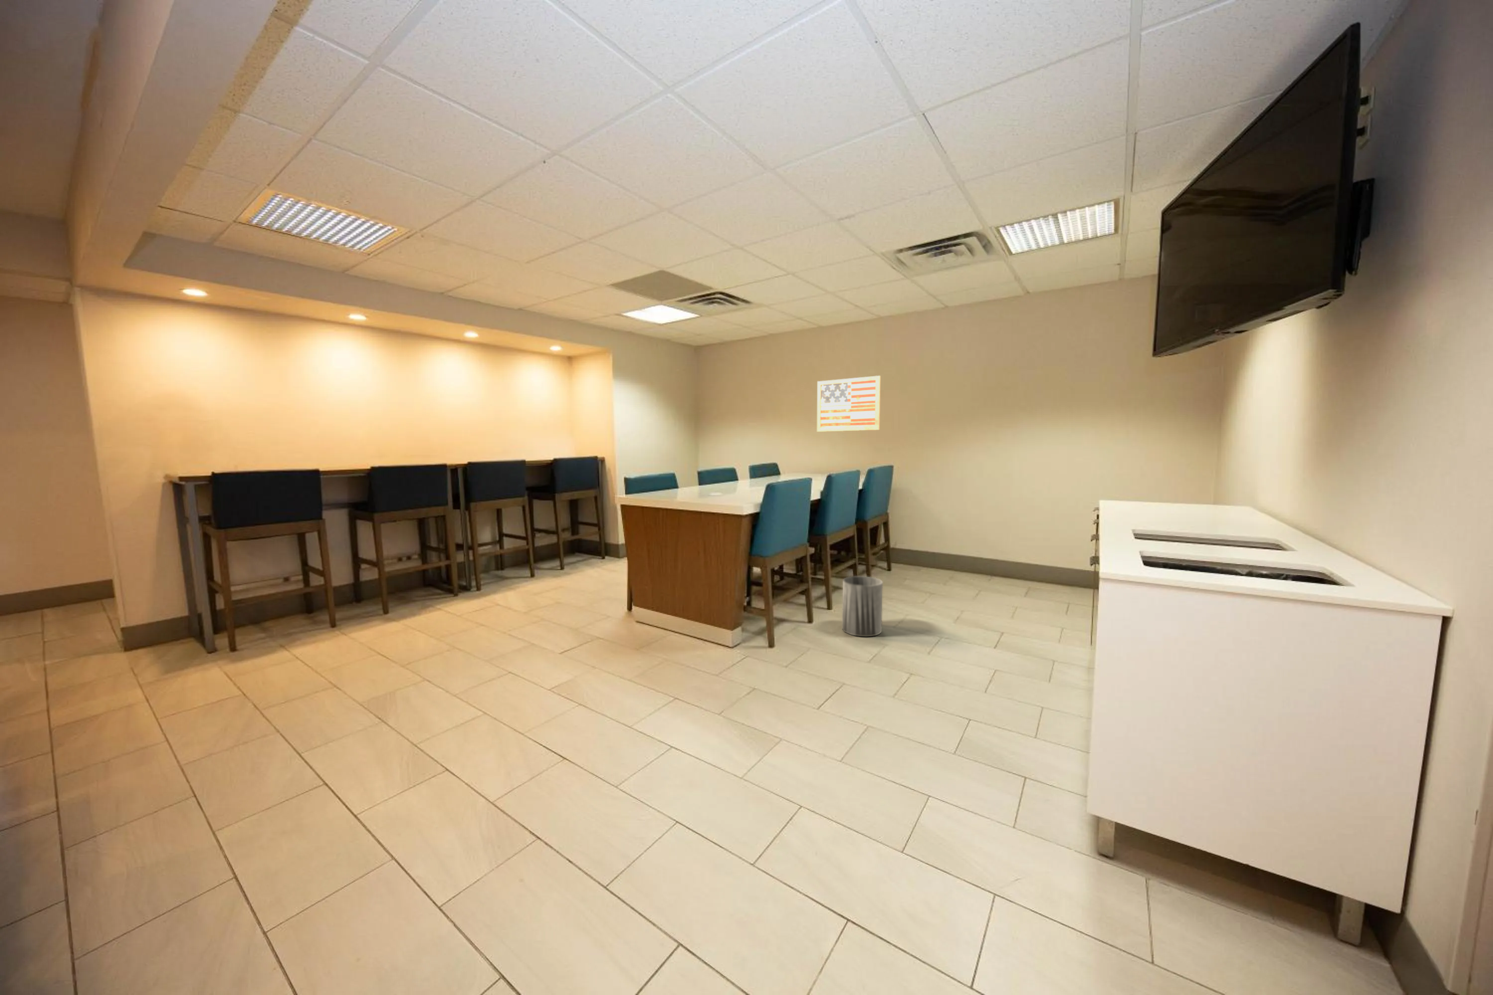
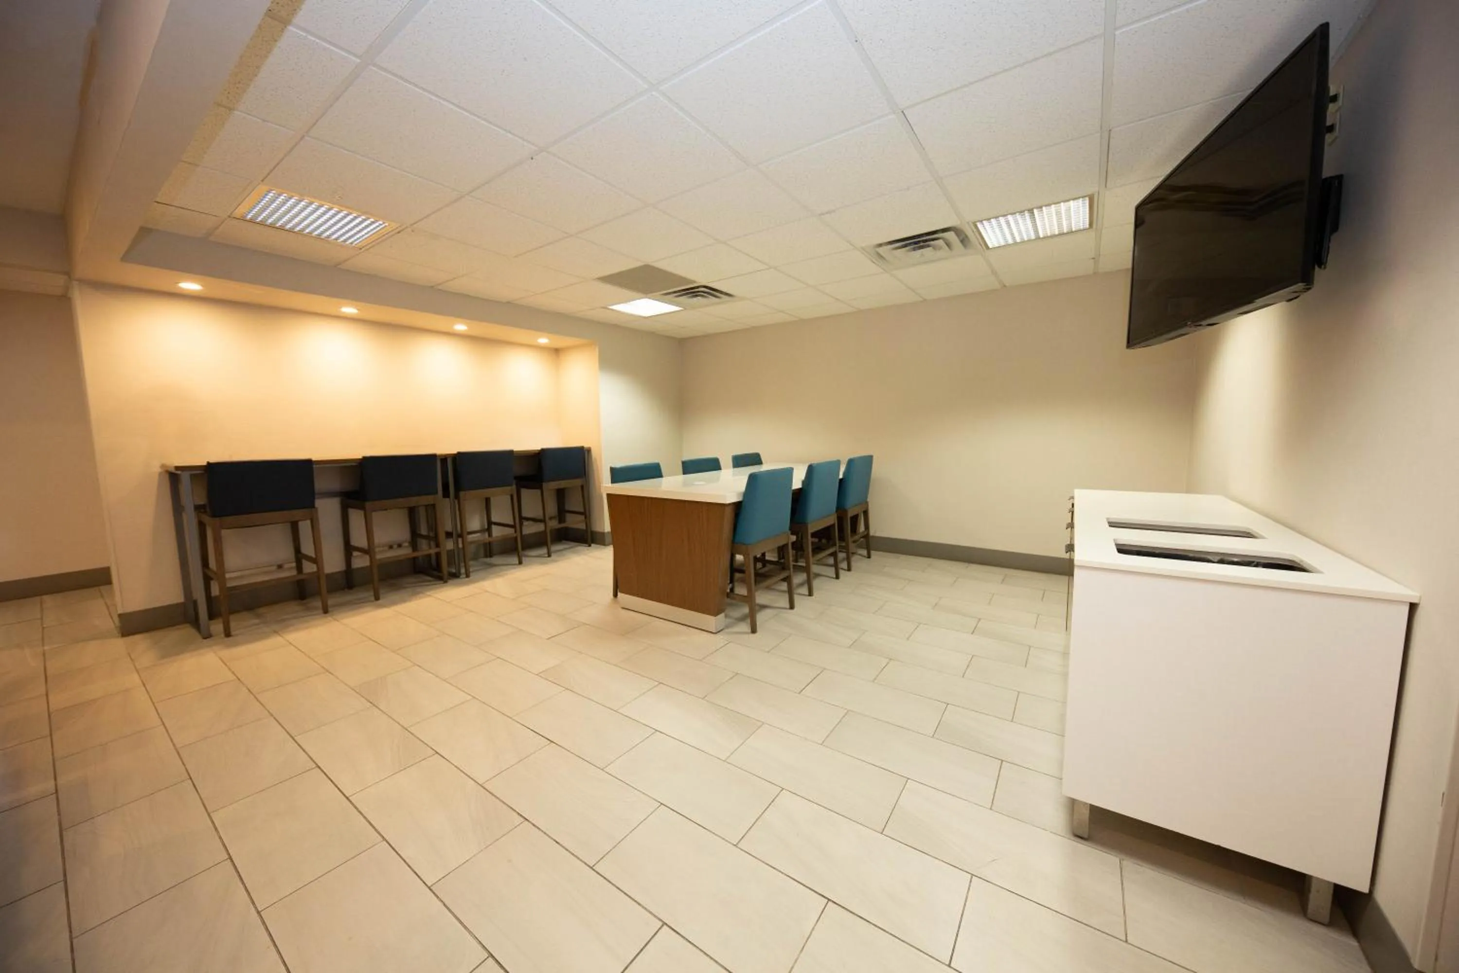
- trash can [842,575,883,637]
- wall art [816,375,881,432]
